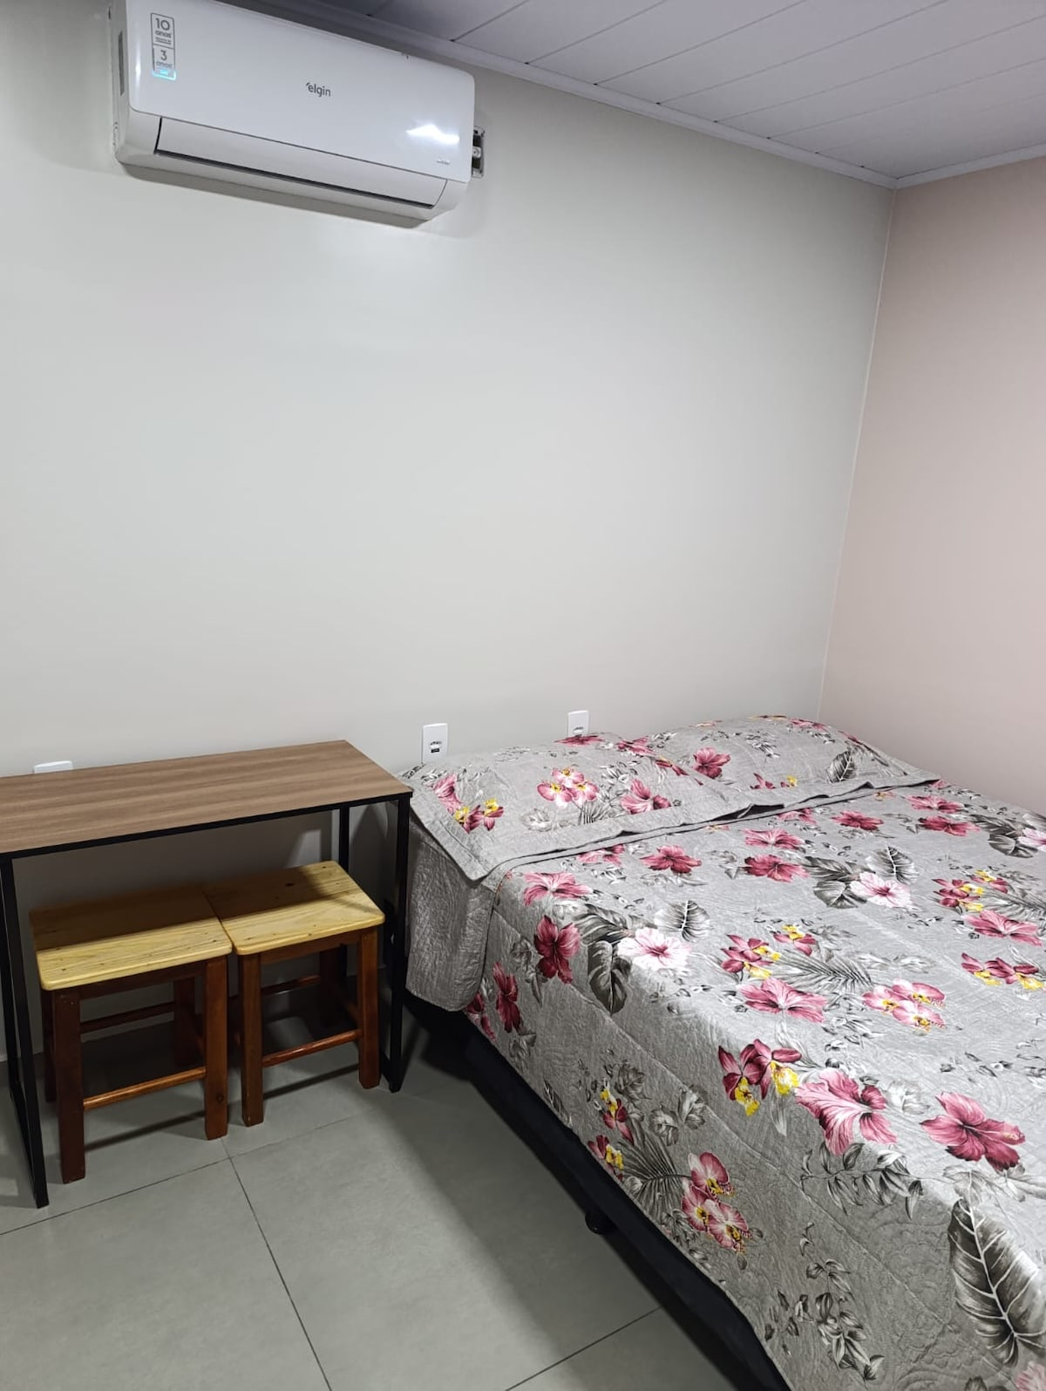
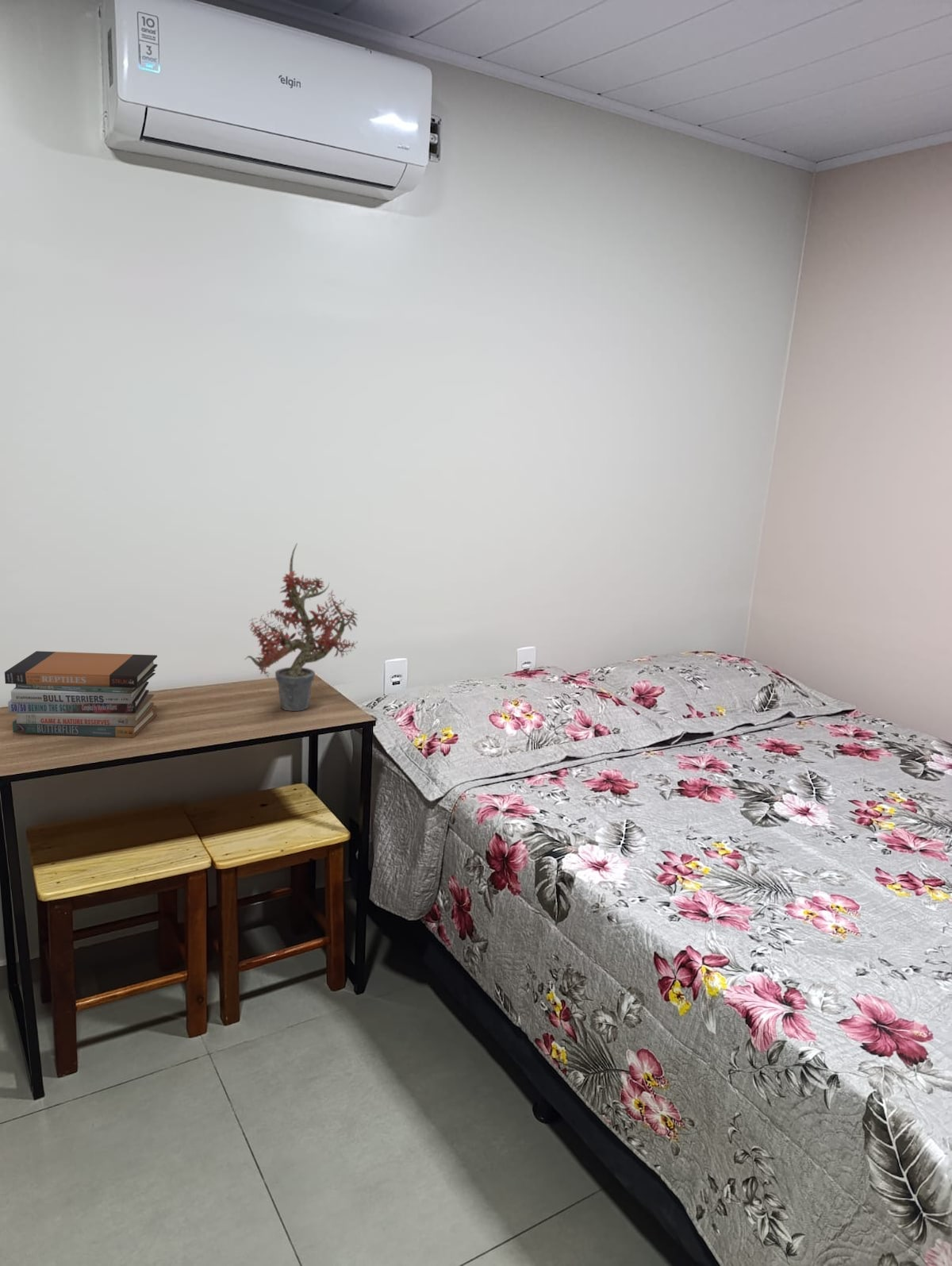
+ book stack [4,650,159,739]
+ potted plant [244,543,359,712]
